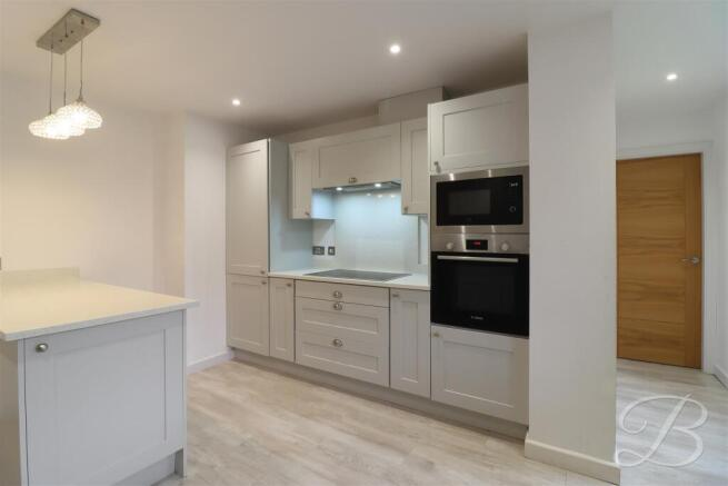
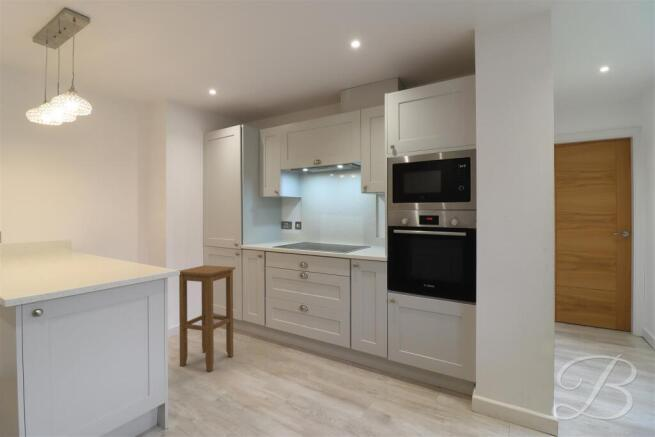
+ stool [178,264,236,372]
